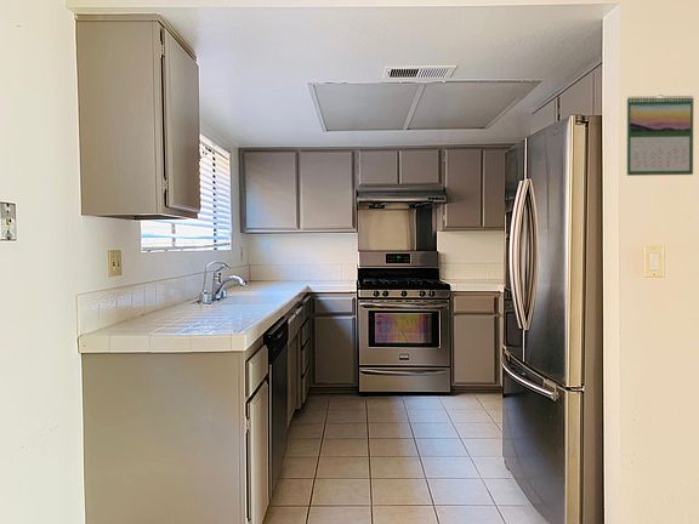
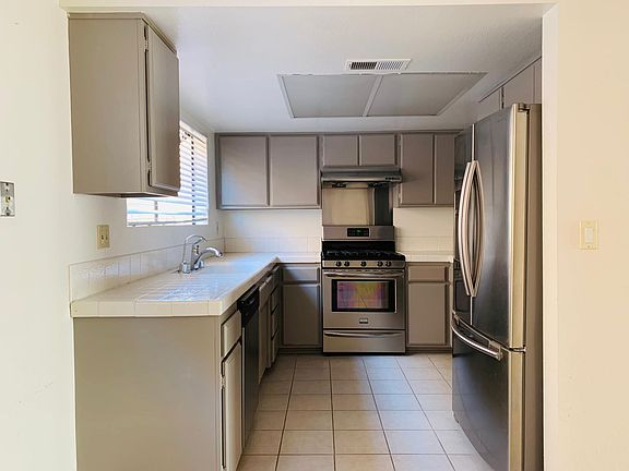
- calendar [625,93,694,177]
